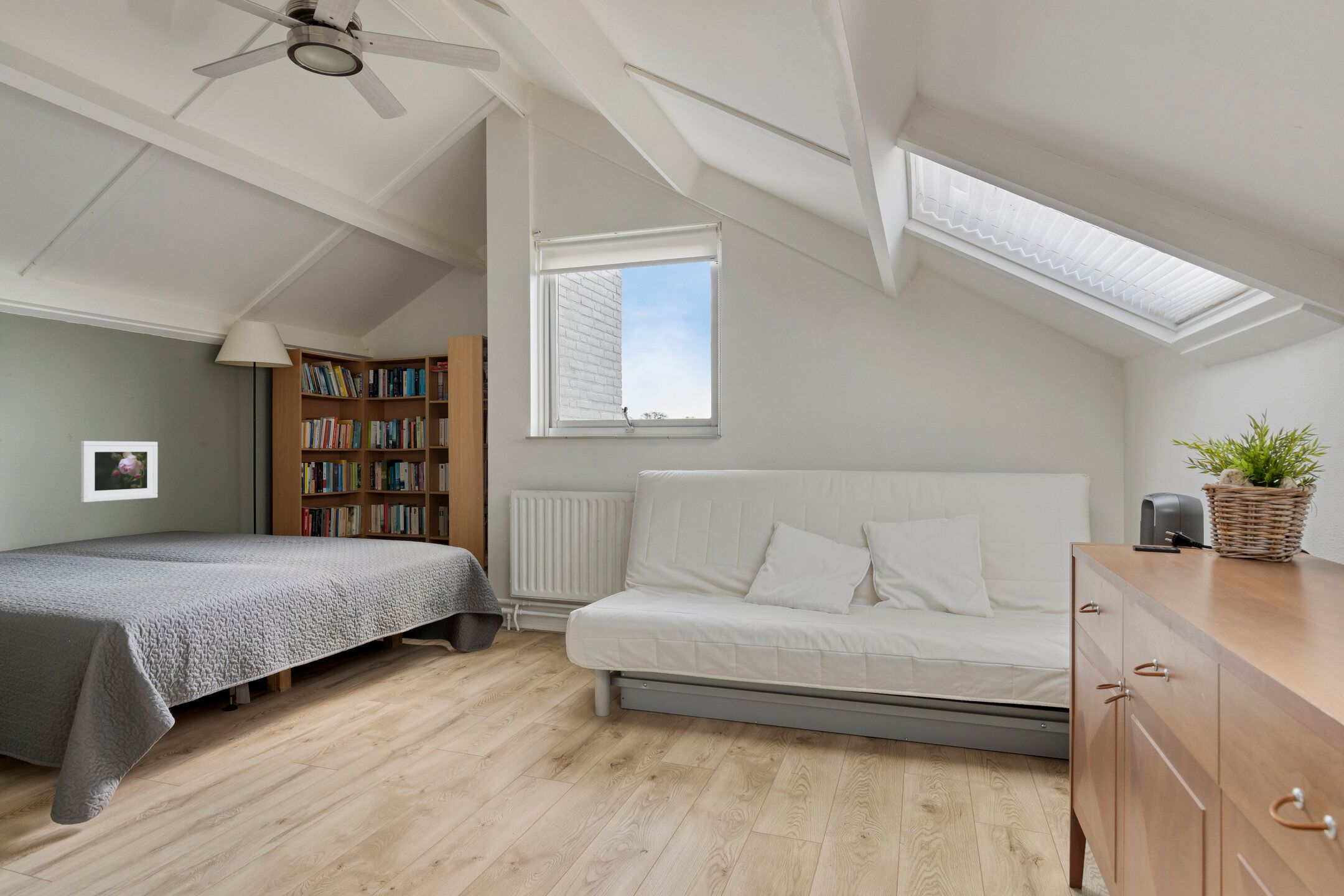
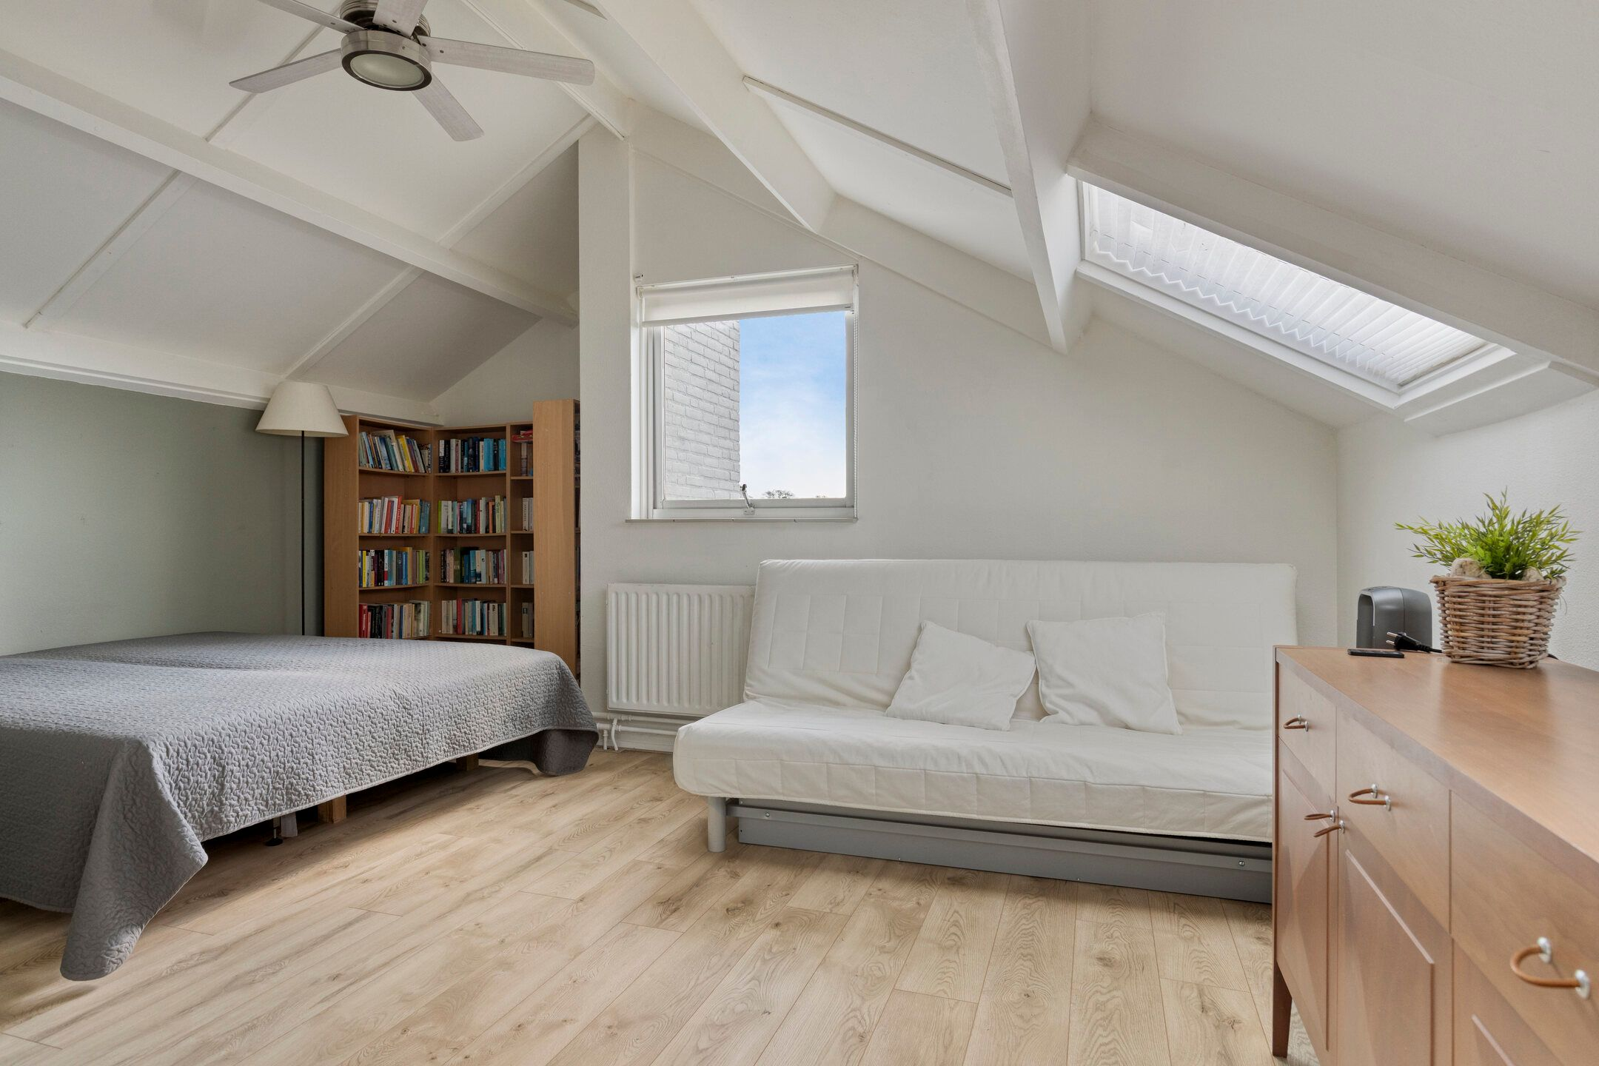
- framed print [80,441,158,503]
